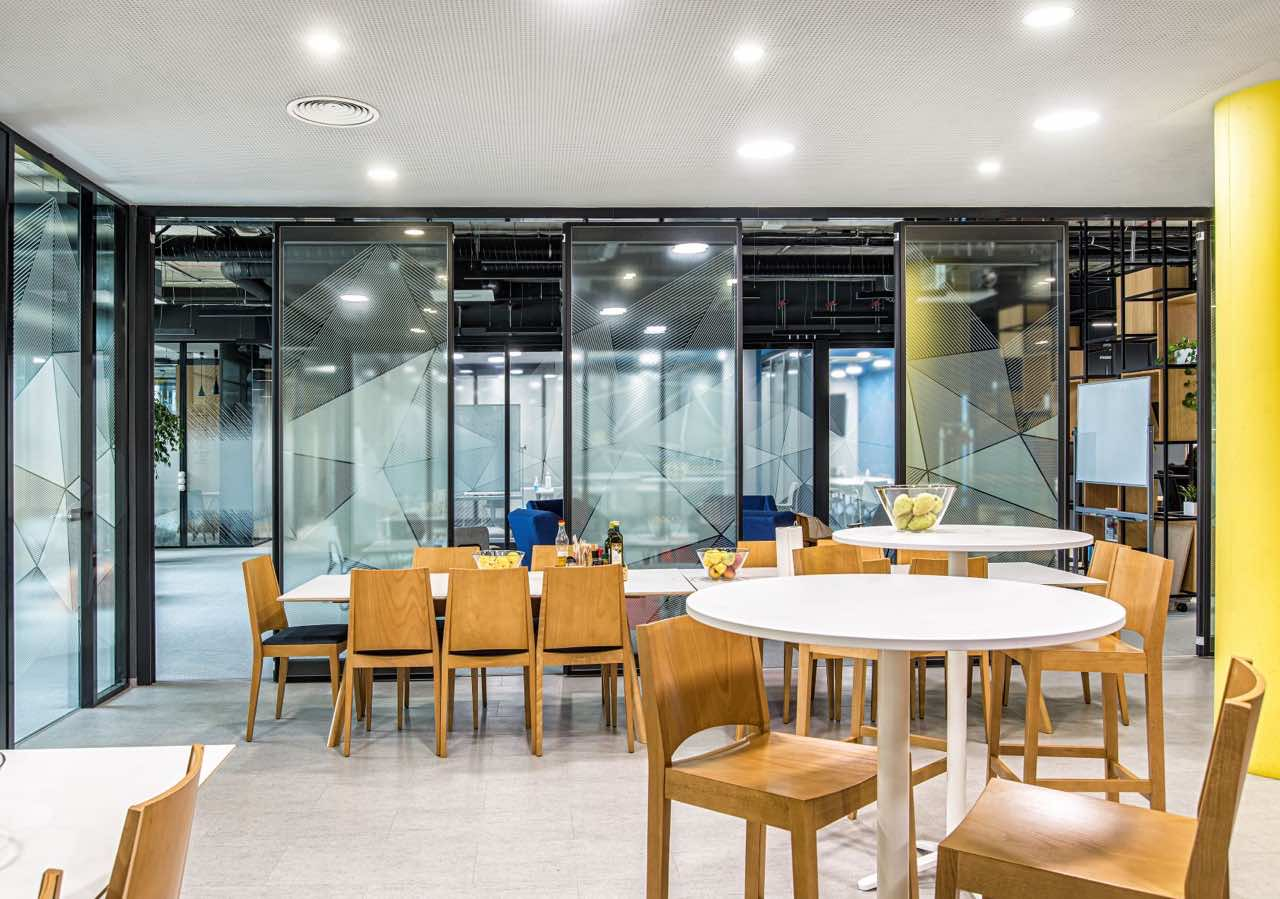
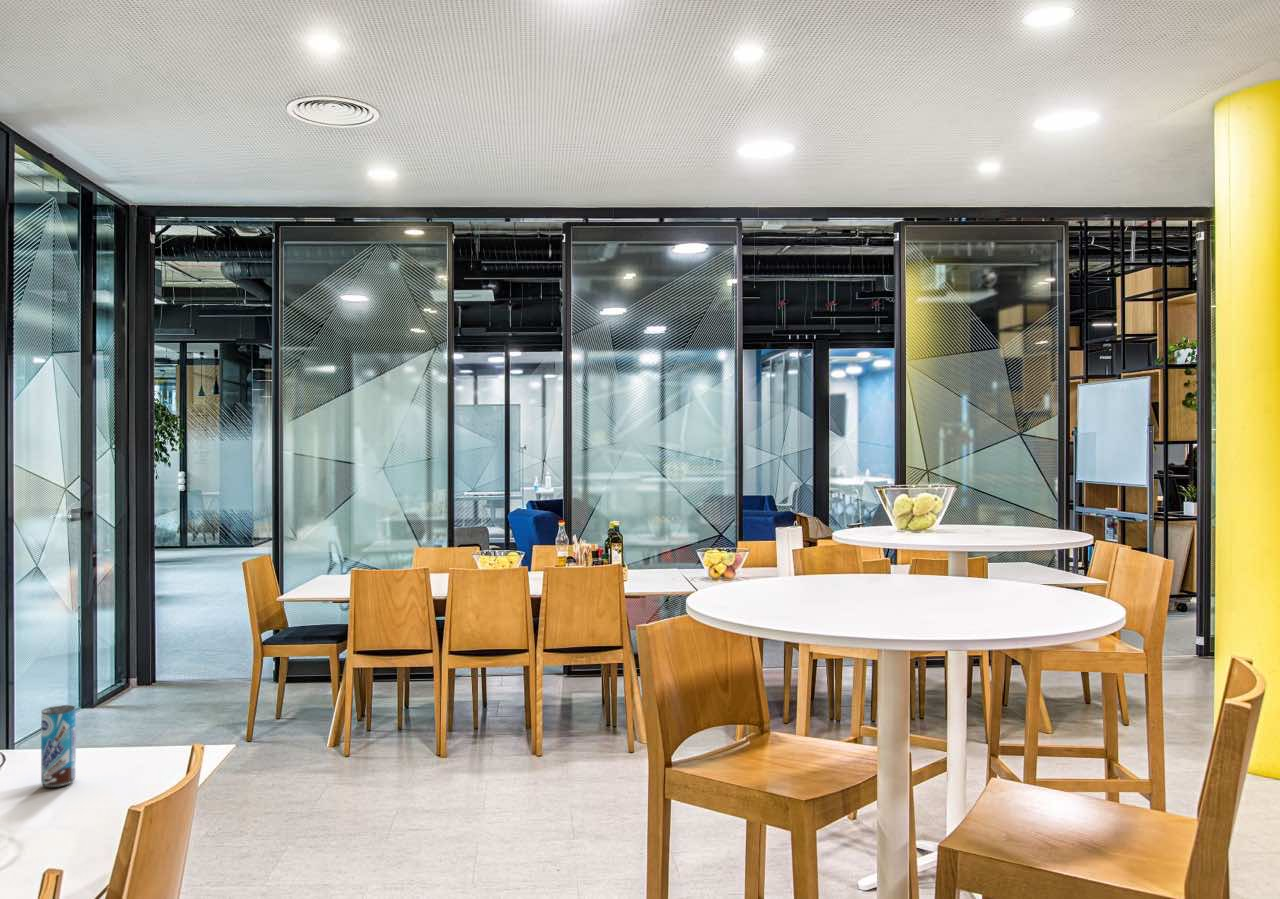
+ beverage can [40,704,77,788]
